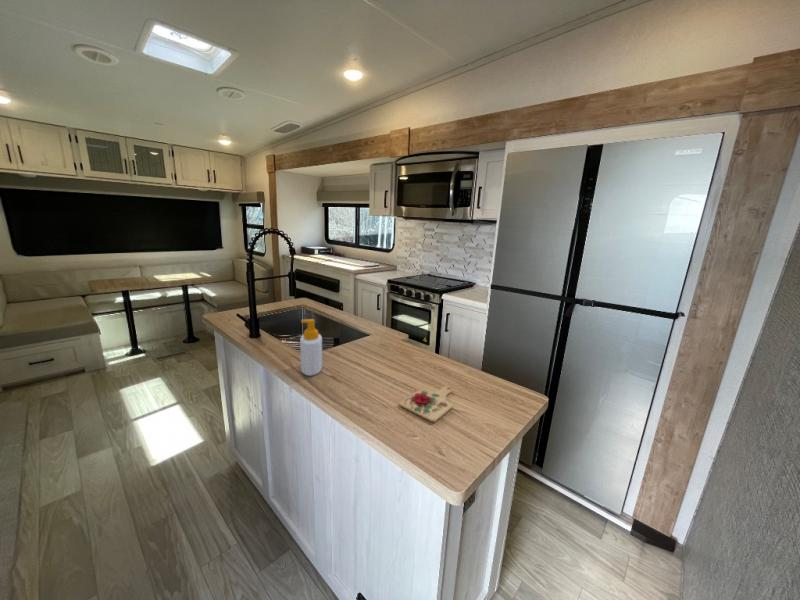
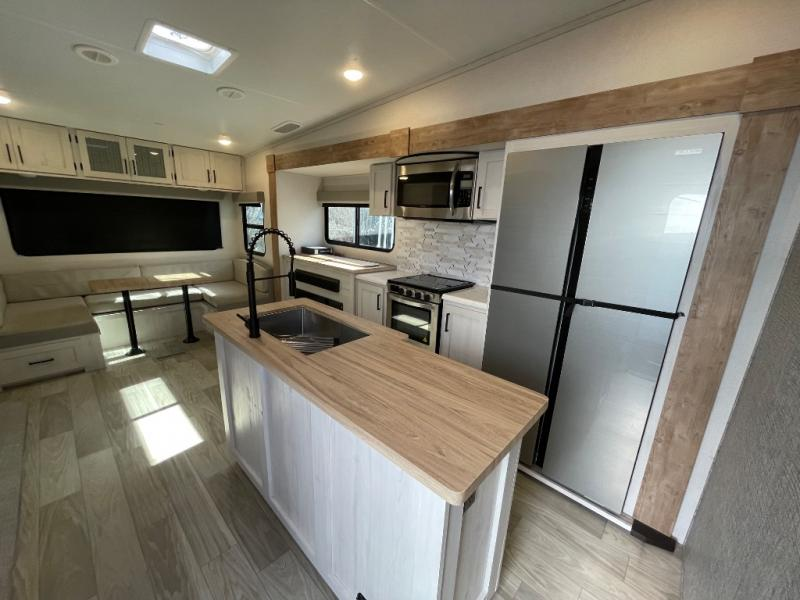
- cutting board [398,386,454,423]
- soap bottle [299,318,323,377]
